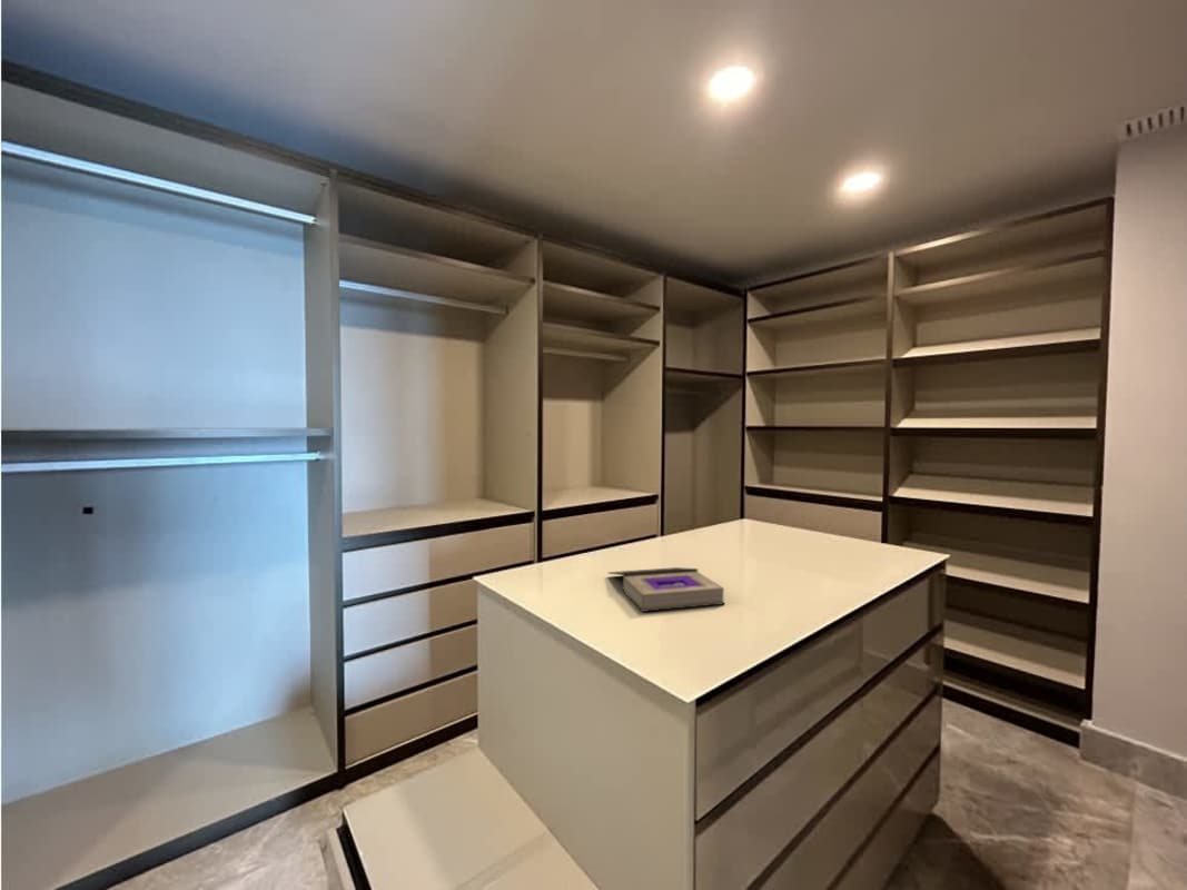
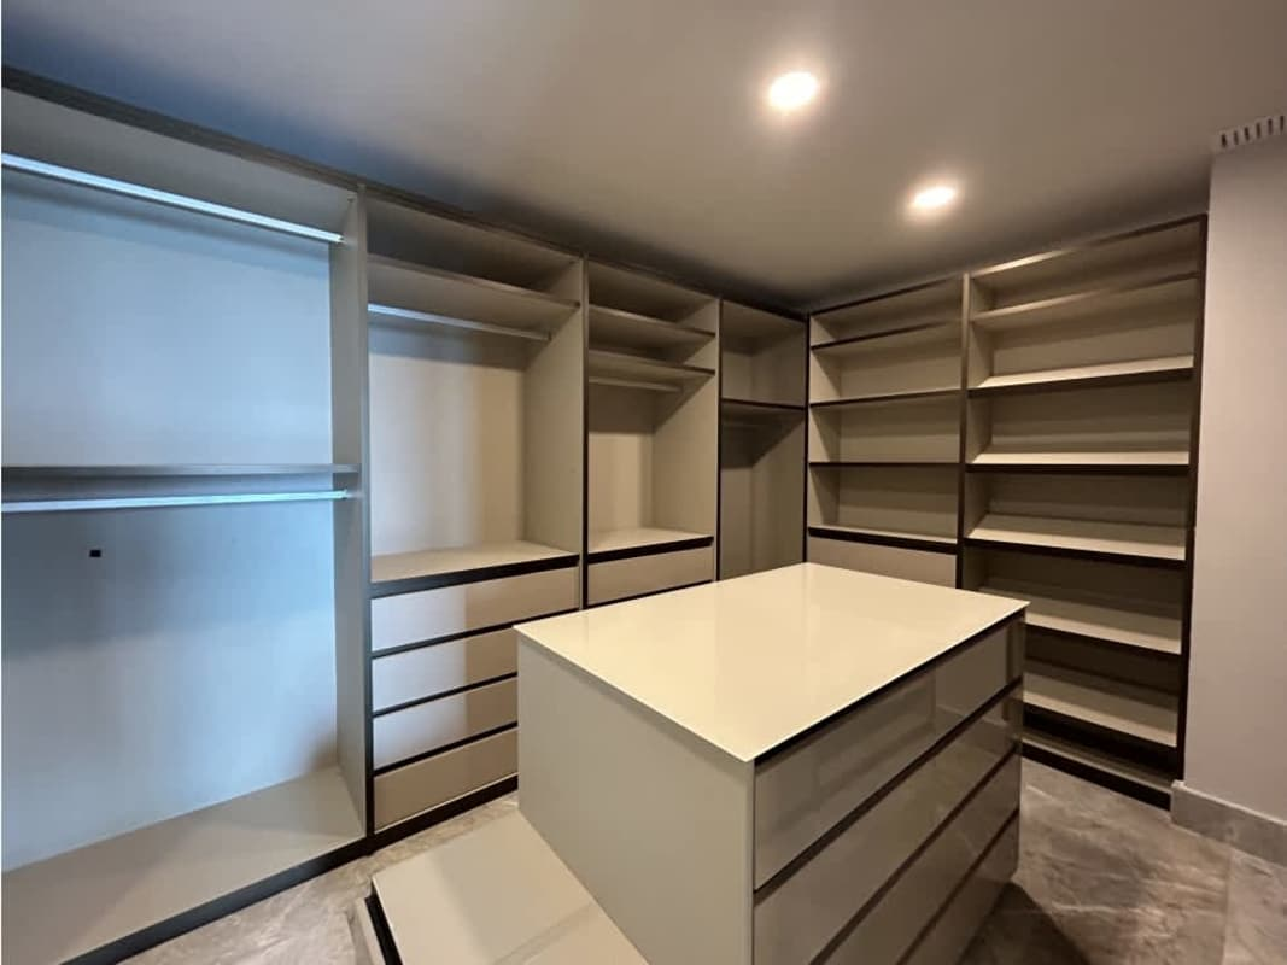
- book safe [607,566,725,613]
